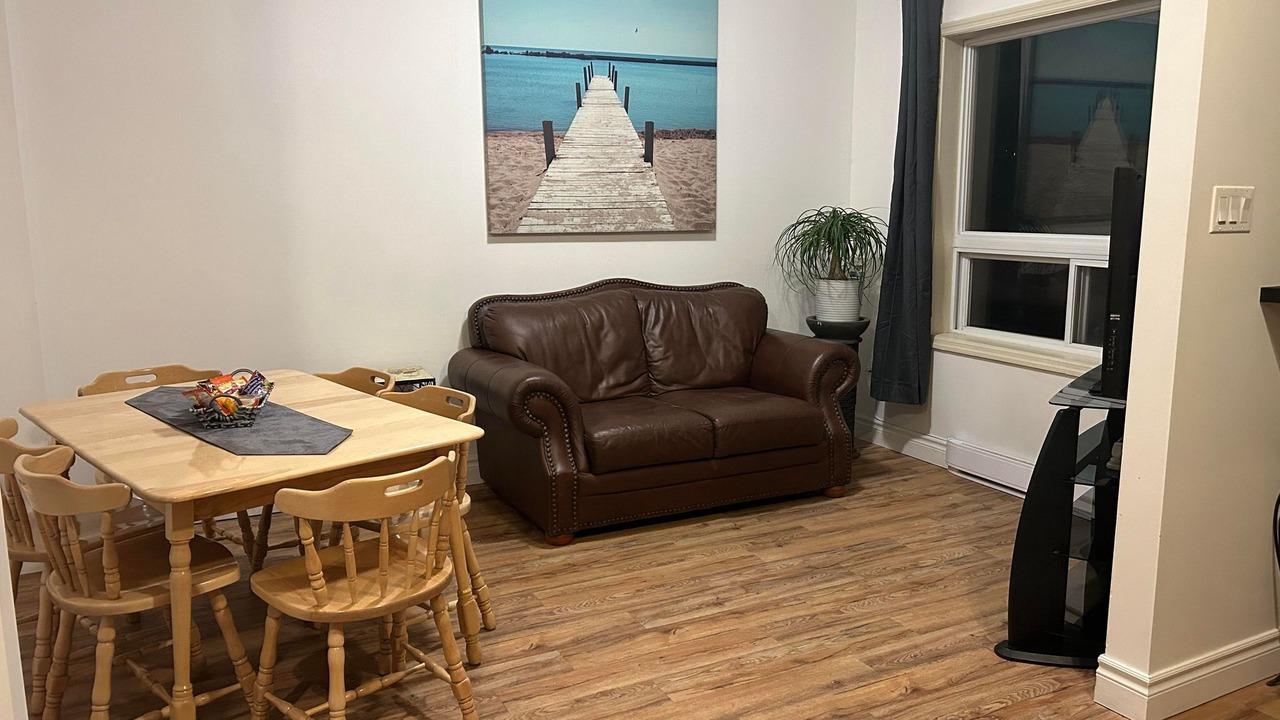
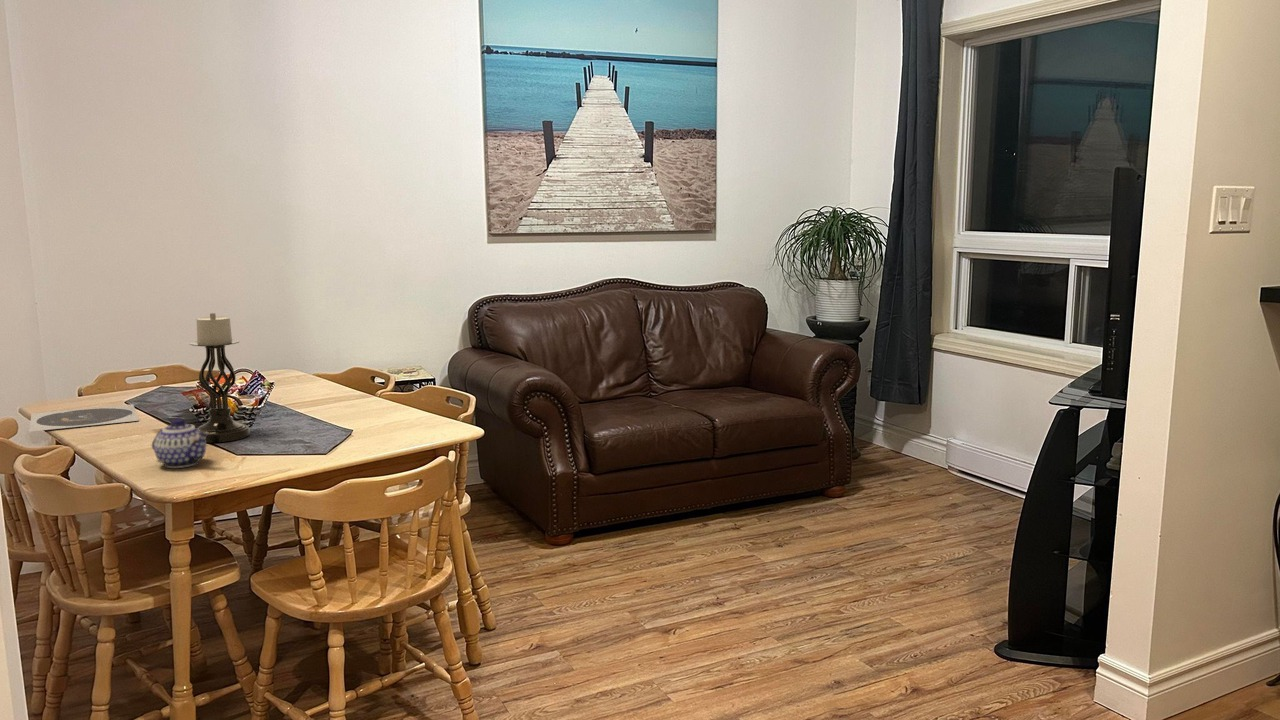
+ plate [28,403,140,433]
+ teapot [151,417,209,469]
+ candle holder [189,312,251,444]
